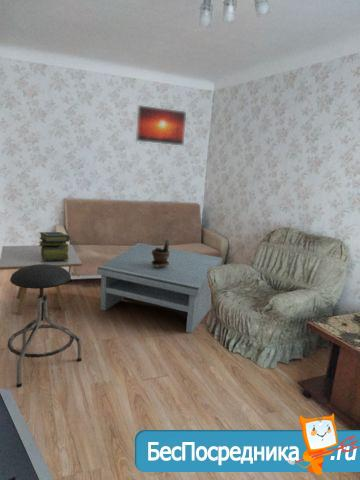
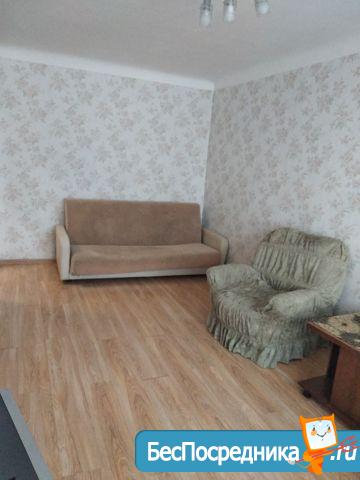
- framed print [135,104,187,147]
- coffee table [97,242,224,334]
- stool [6,264,83,388]
- stack of books [38,231,71,261]
- side table [0,244,83,316]
- potted plant [152,237,170,267]
